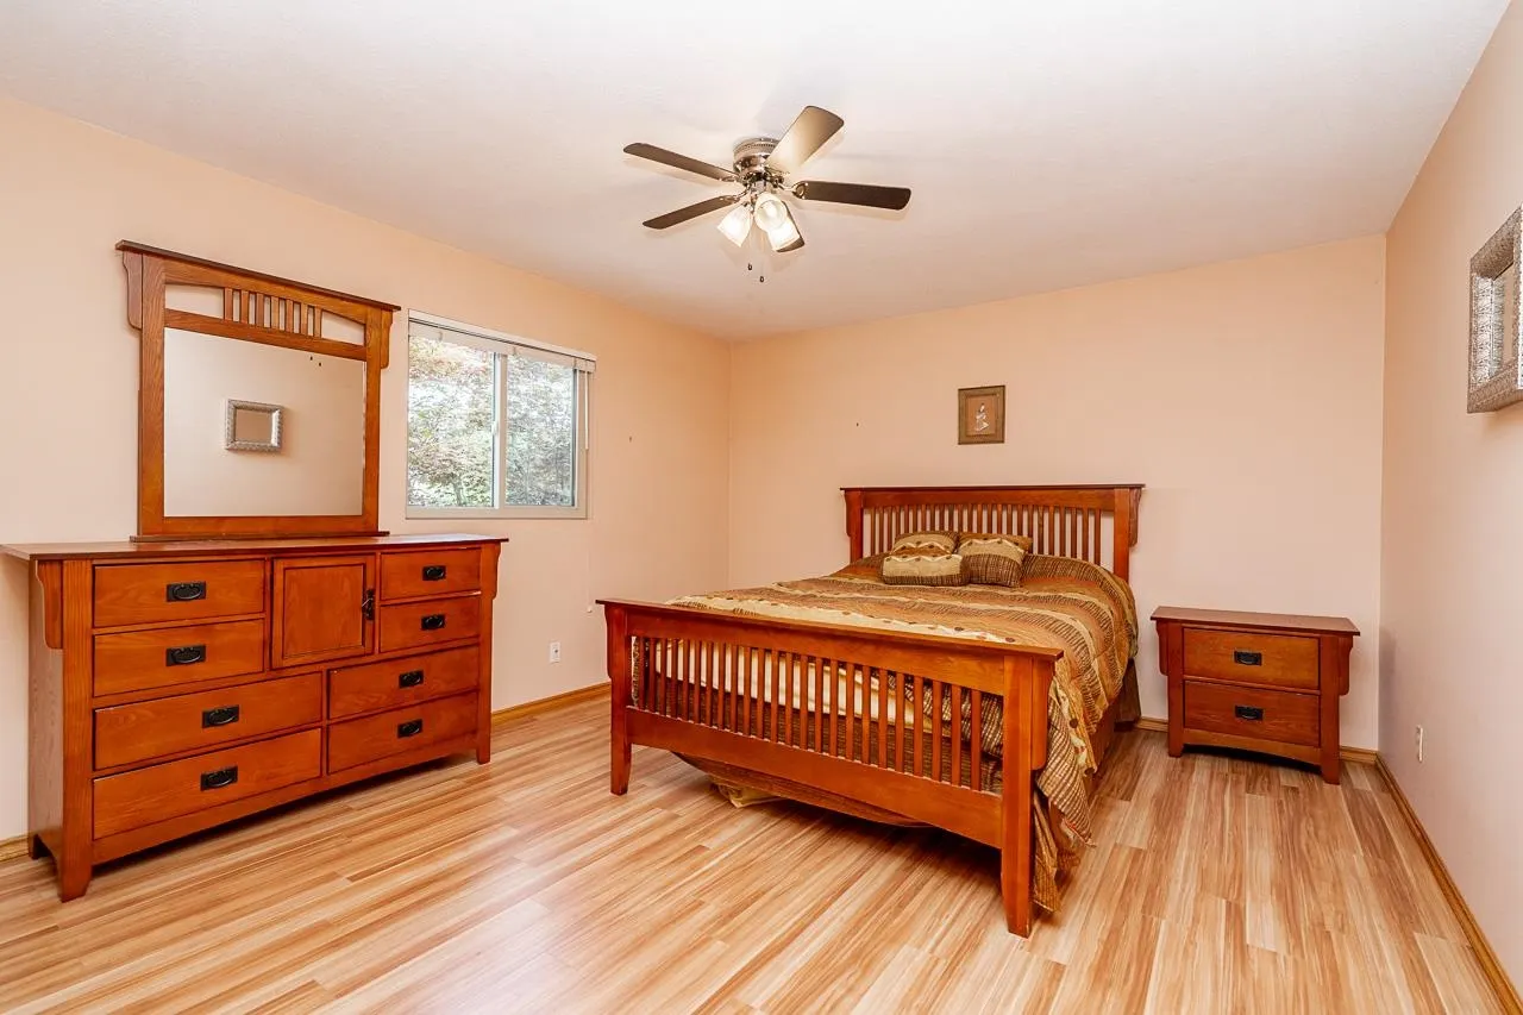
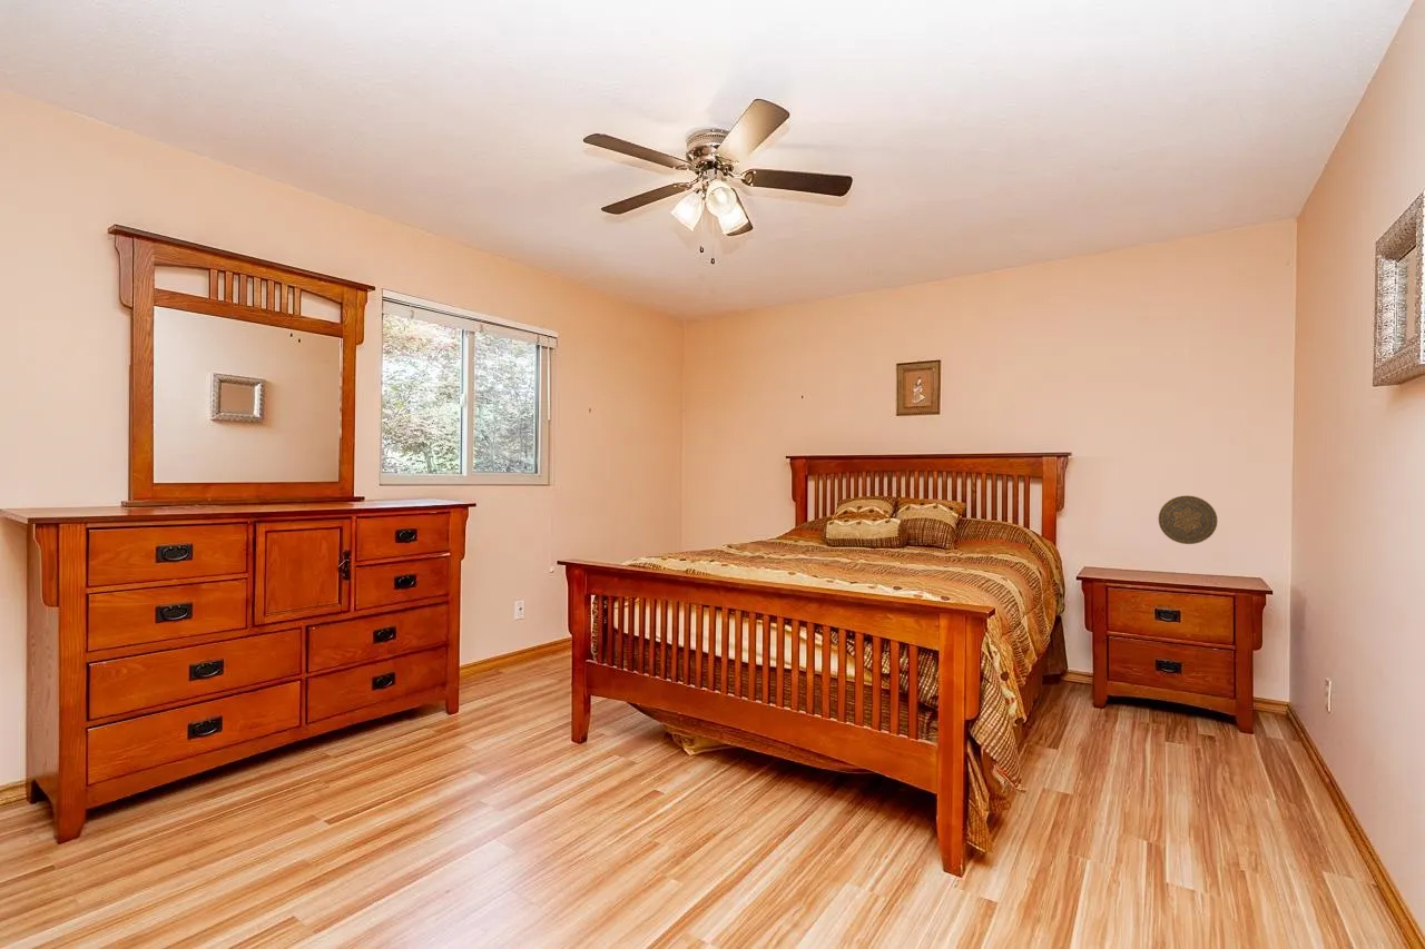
+ decorative plate [1158,495,1219,545]
